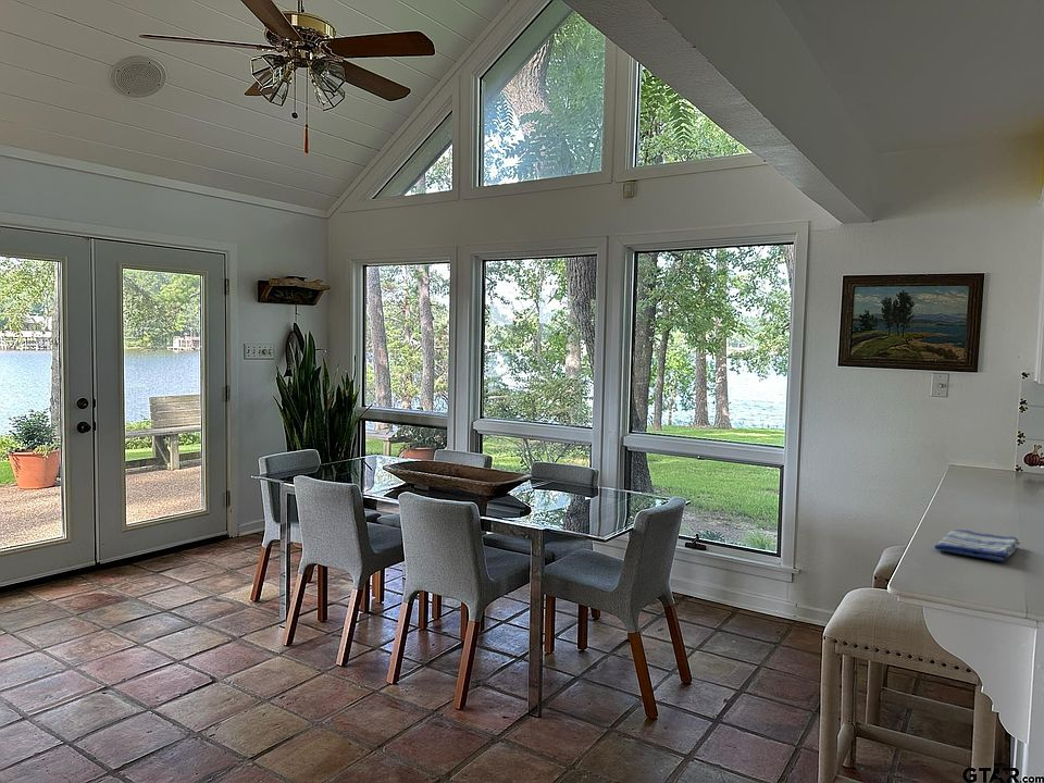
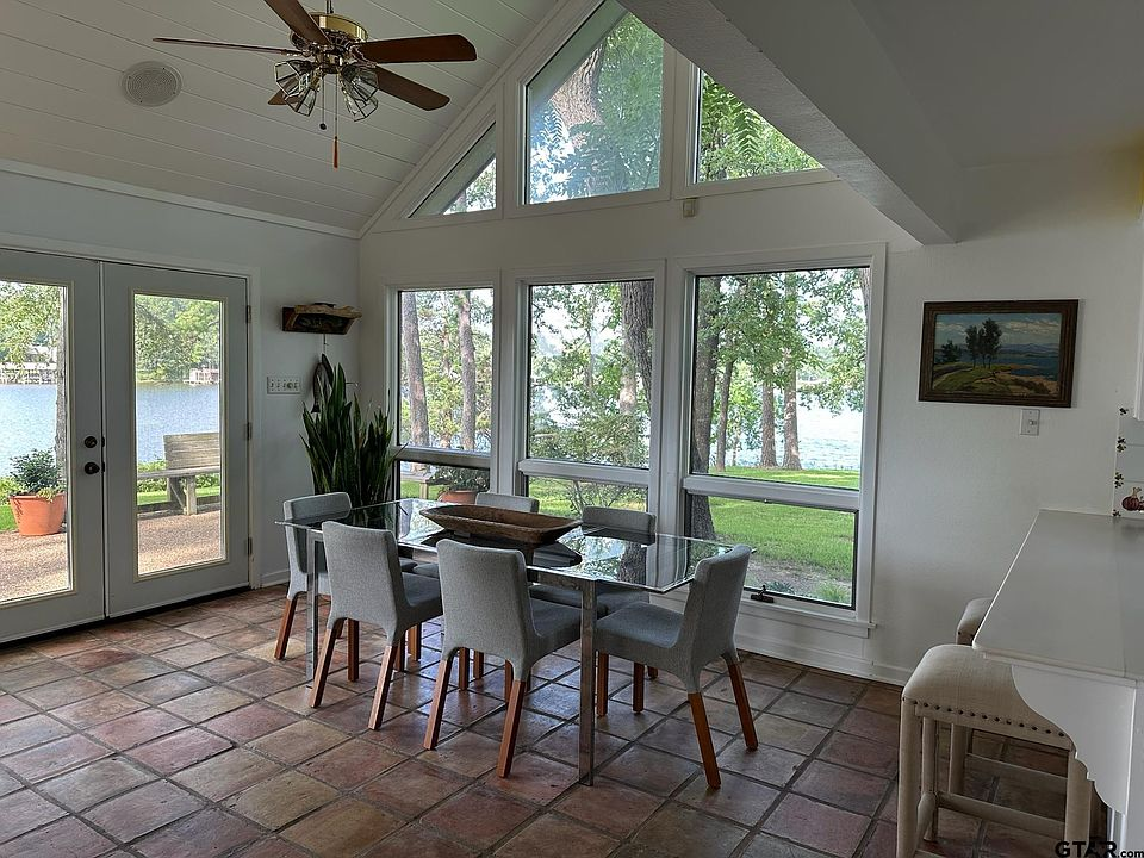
- dish towel [933,529,1021,562]
